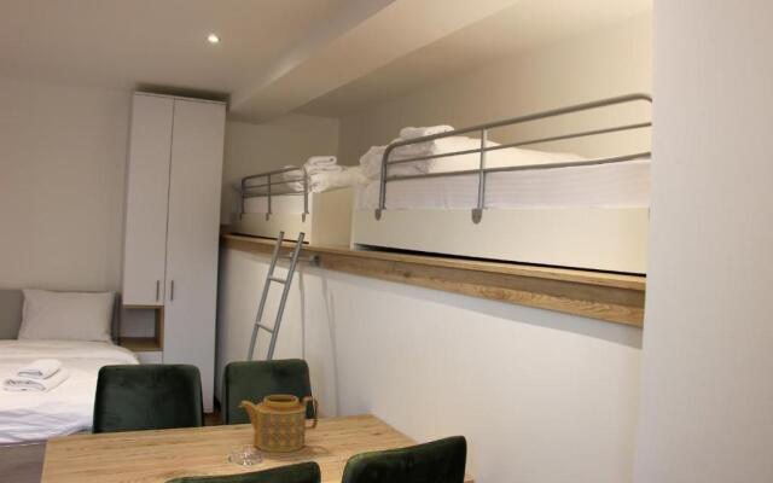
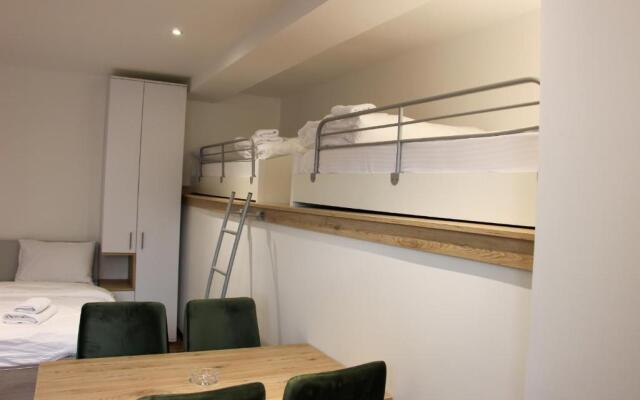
- teapot [238,394,320,453]
